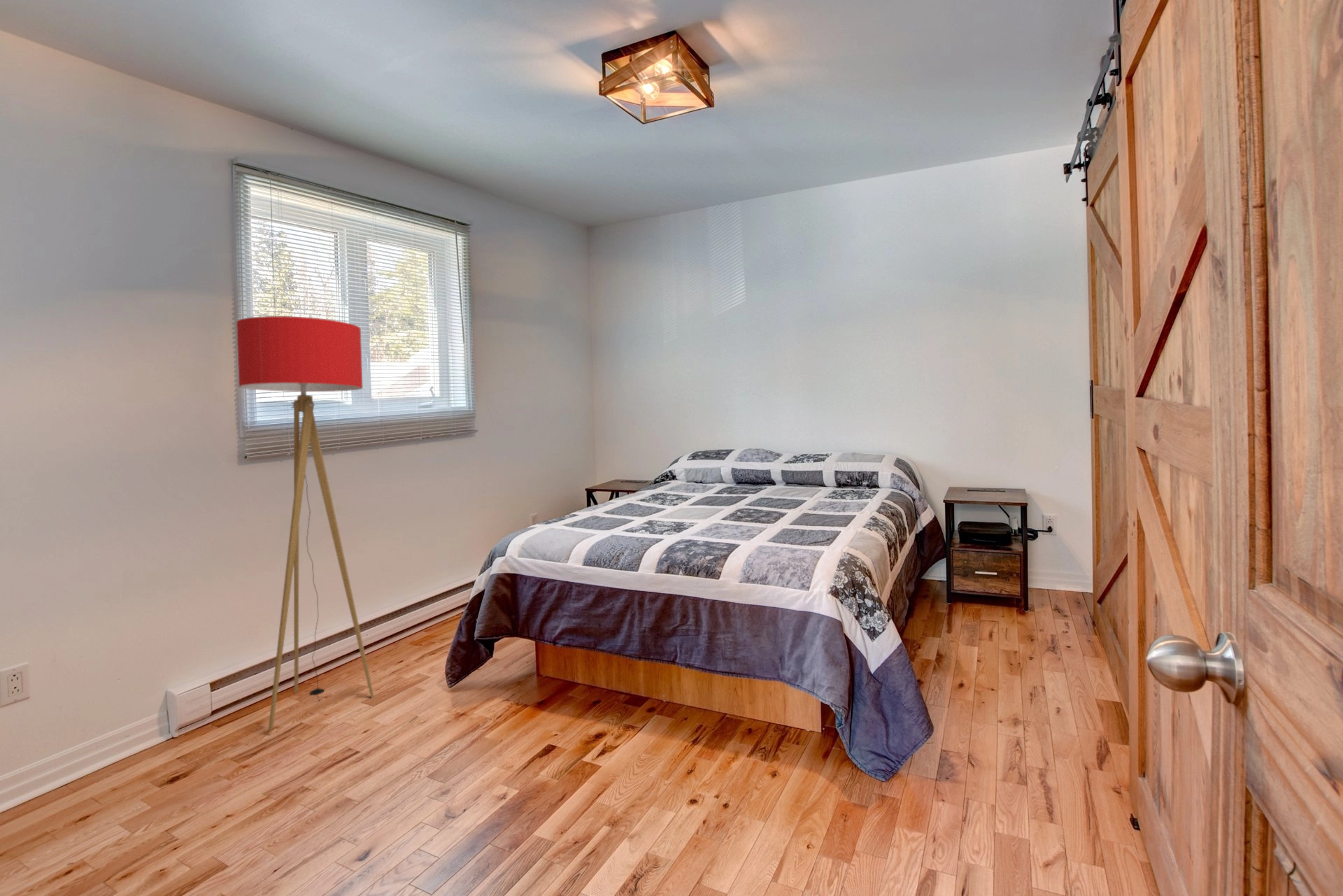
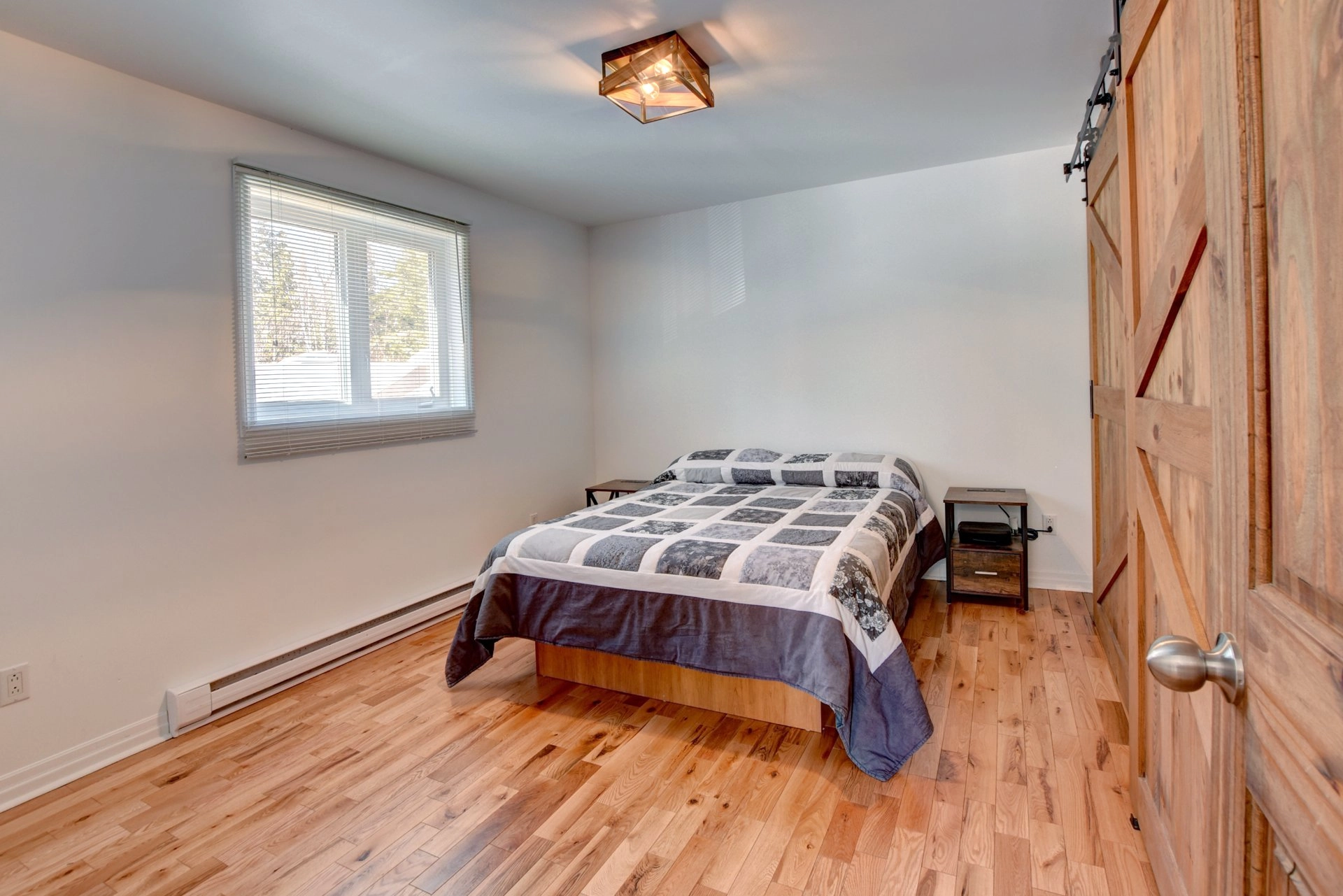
- floor lamp [236,315,375,731]
